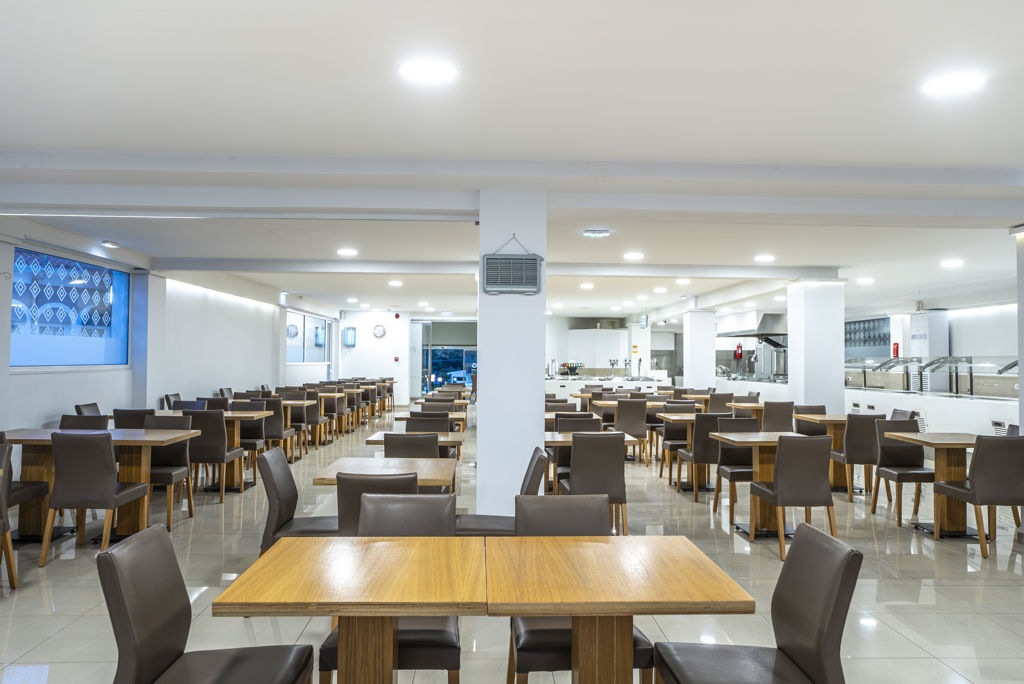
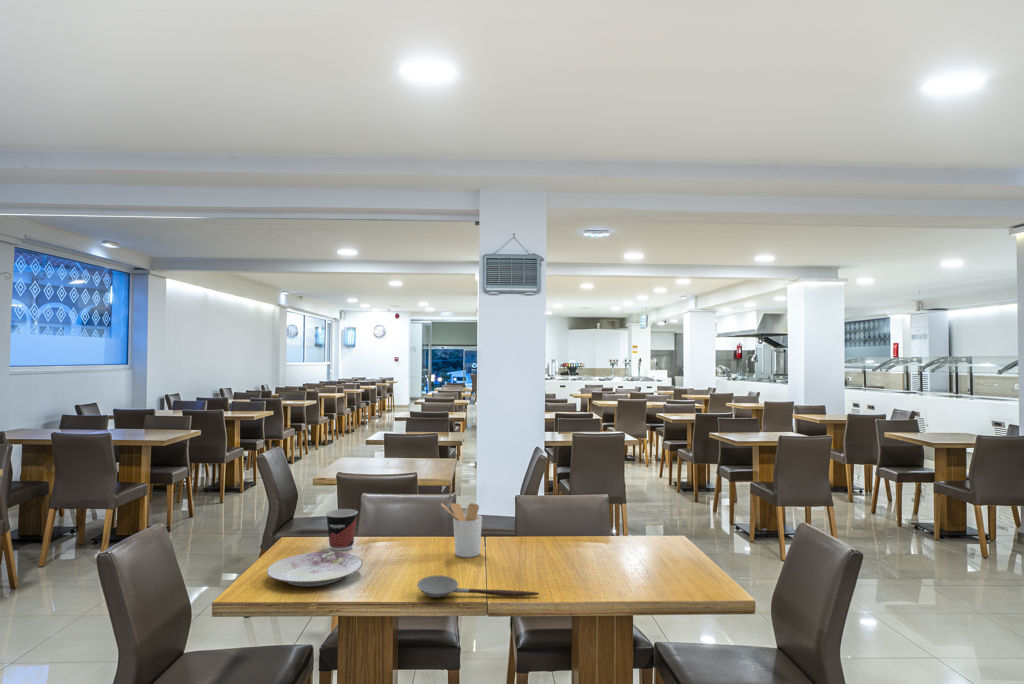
+ spoon [416,575,540,598]
+ cup [325,508,359,552]
+ plate [266,551,364,587]
+ utensil holder [440,502,483,558]
